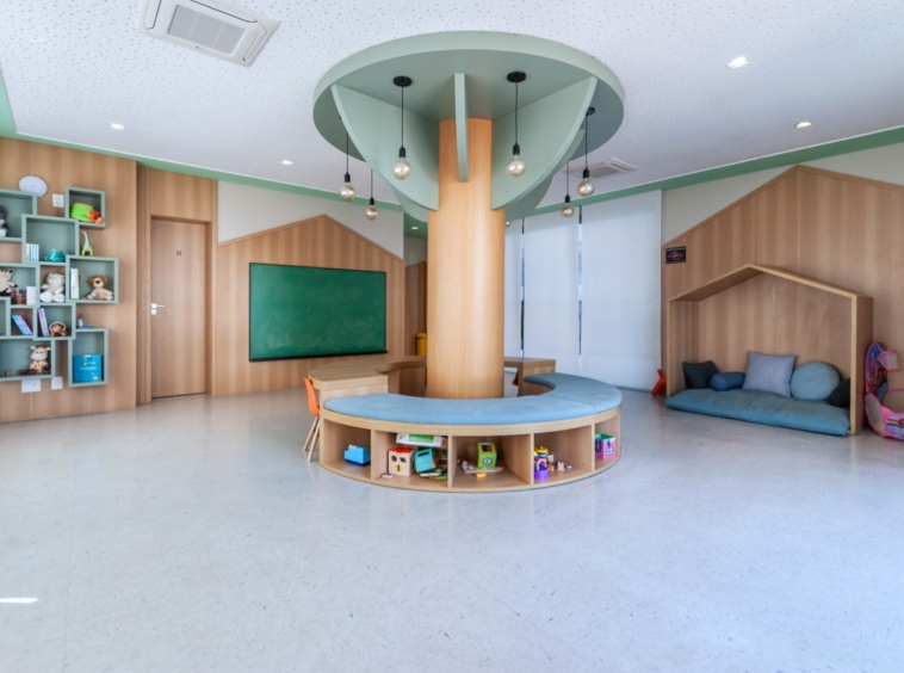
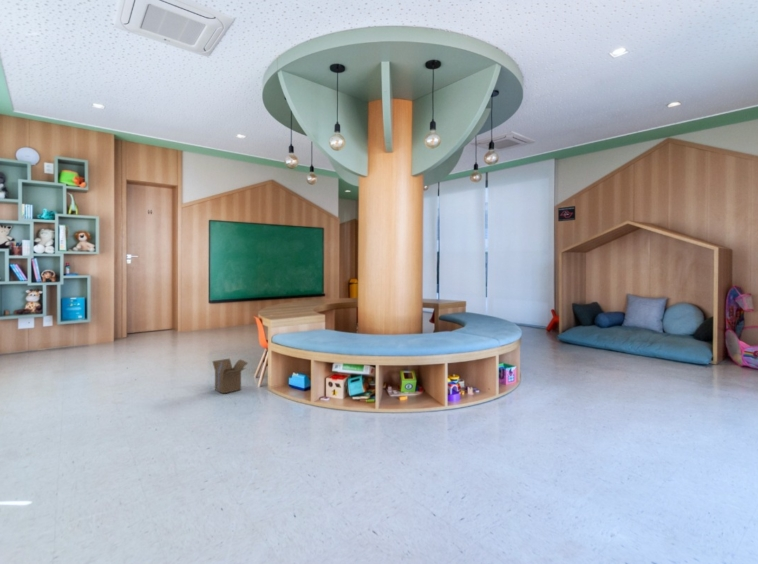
+ cardboard box [211,358,249,395]
